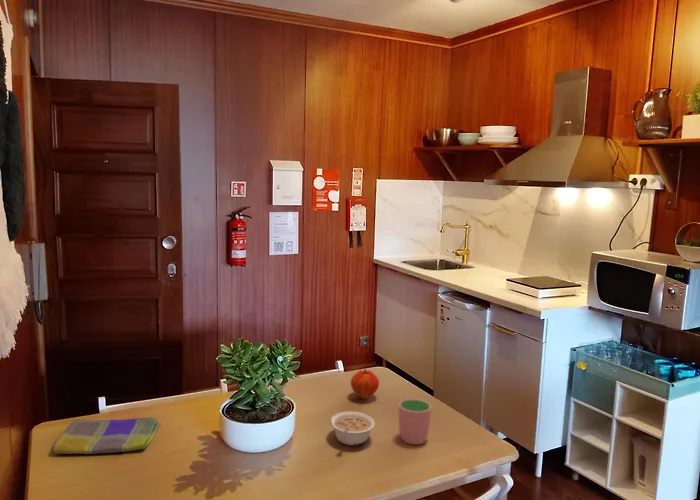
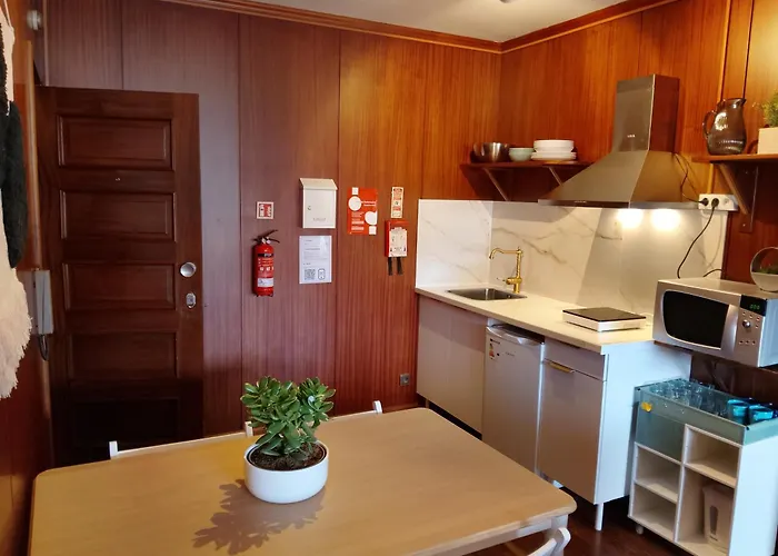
- dish towel [50,416,162,455]
- cup [398,398,432,445]
- fruit [350,368,380,400]
- legume [329,410,376,447]
